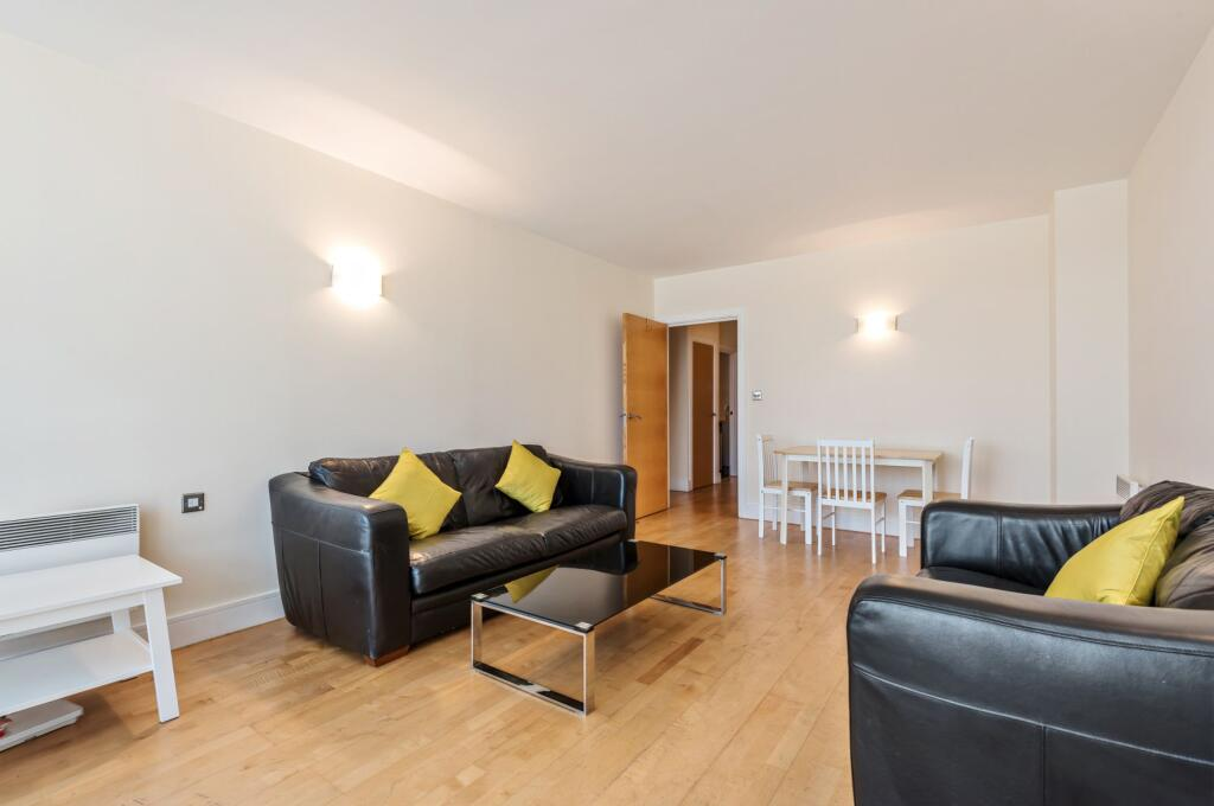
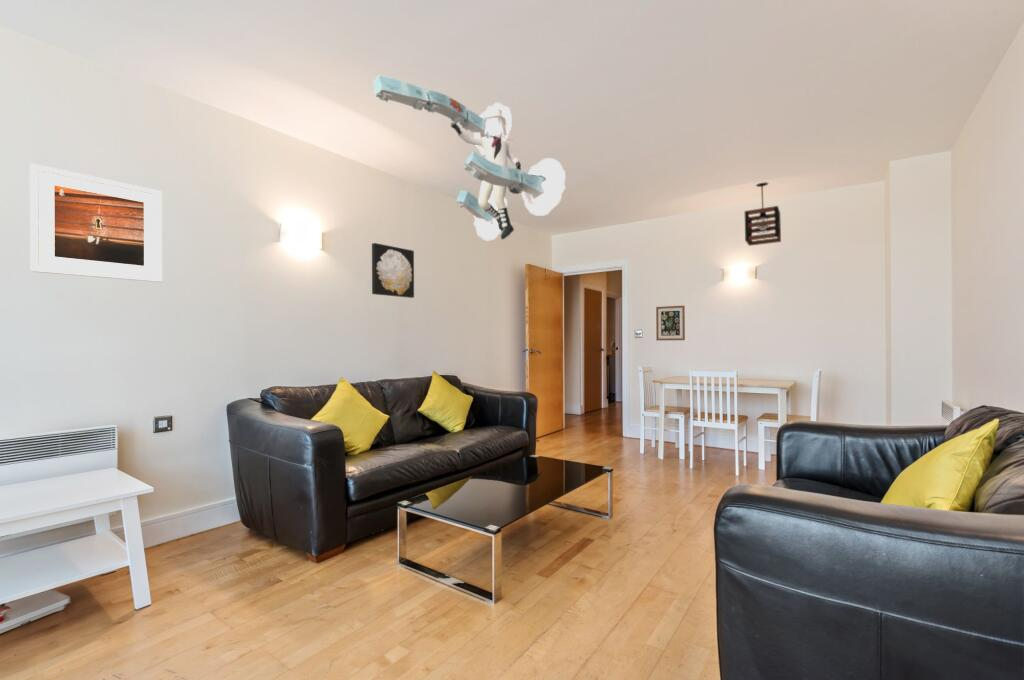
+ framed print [29,163,163,283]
+ wall art [371,242,415,299]
+ ceiling light [372,74,566,241]
+ pendant light [744,181,782,247]
+ wall art [655,305,686,341]
